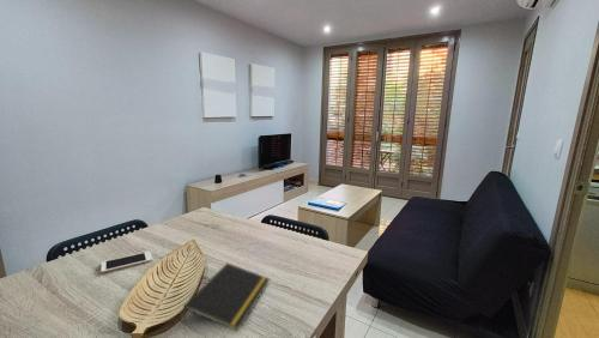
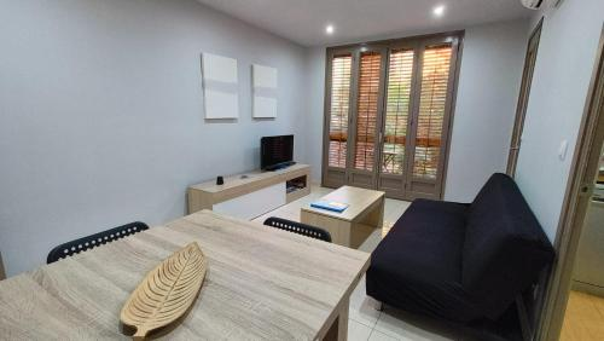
- cell phone [99,251,153,273]
- notepad [182,261,271,333]
